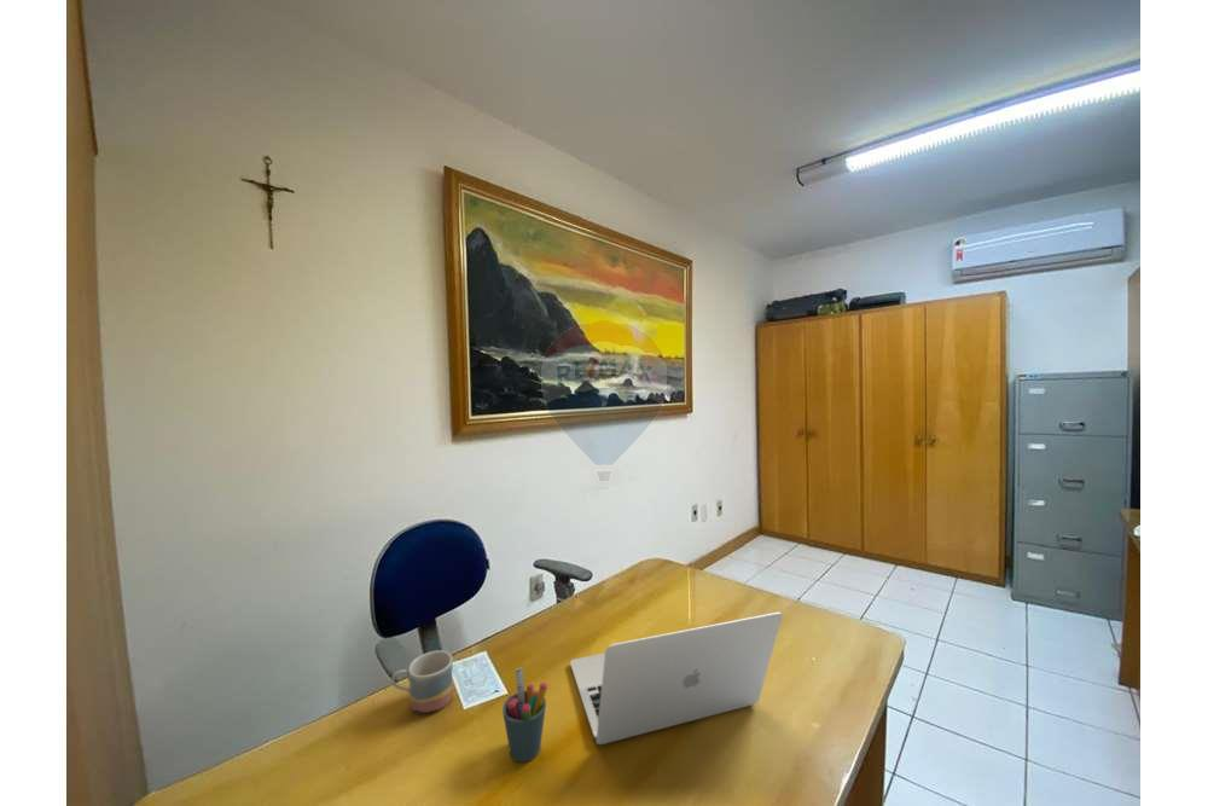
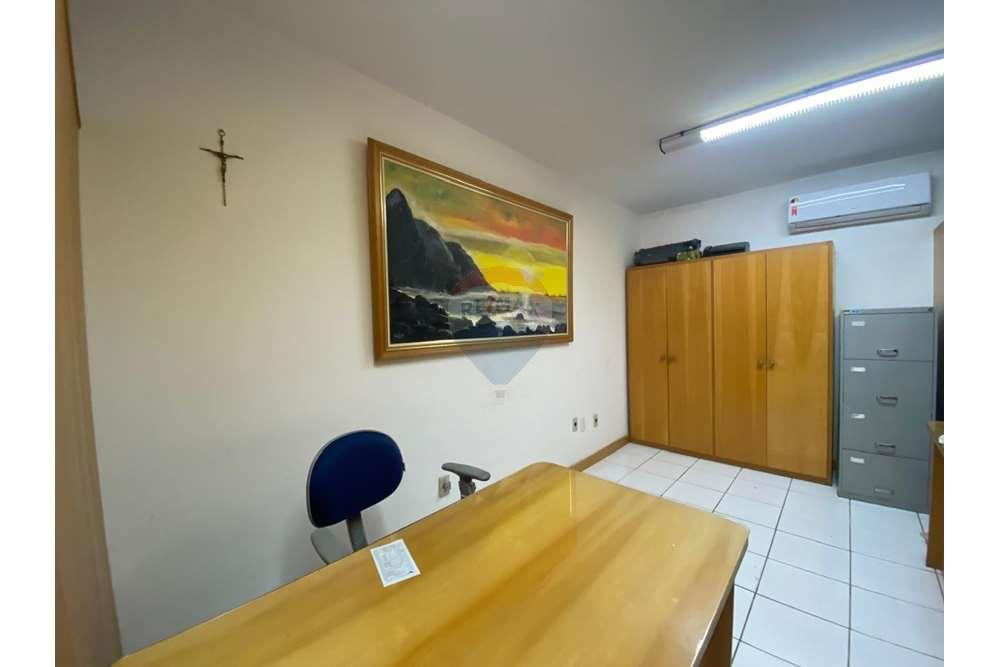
- pen holder [501,666,548,764]
- laptop [569,611,784,746]
- mug [390,649,454,715]
